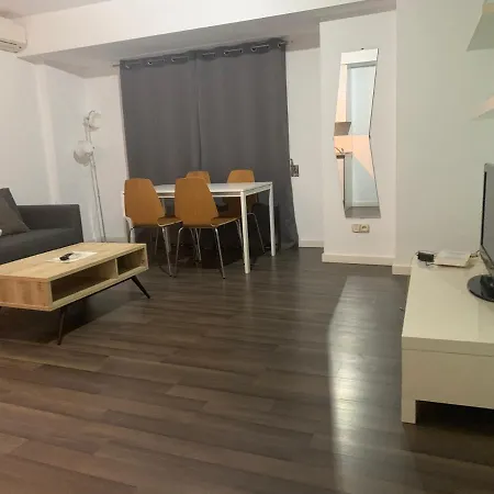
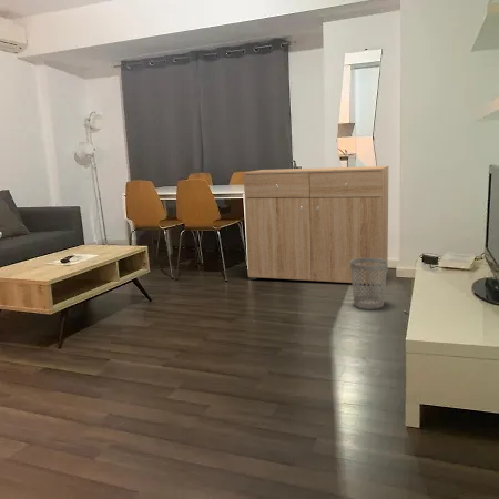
+ wastebasket [350,258,389,310]
+ dresser [243,165,390,286]
